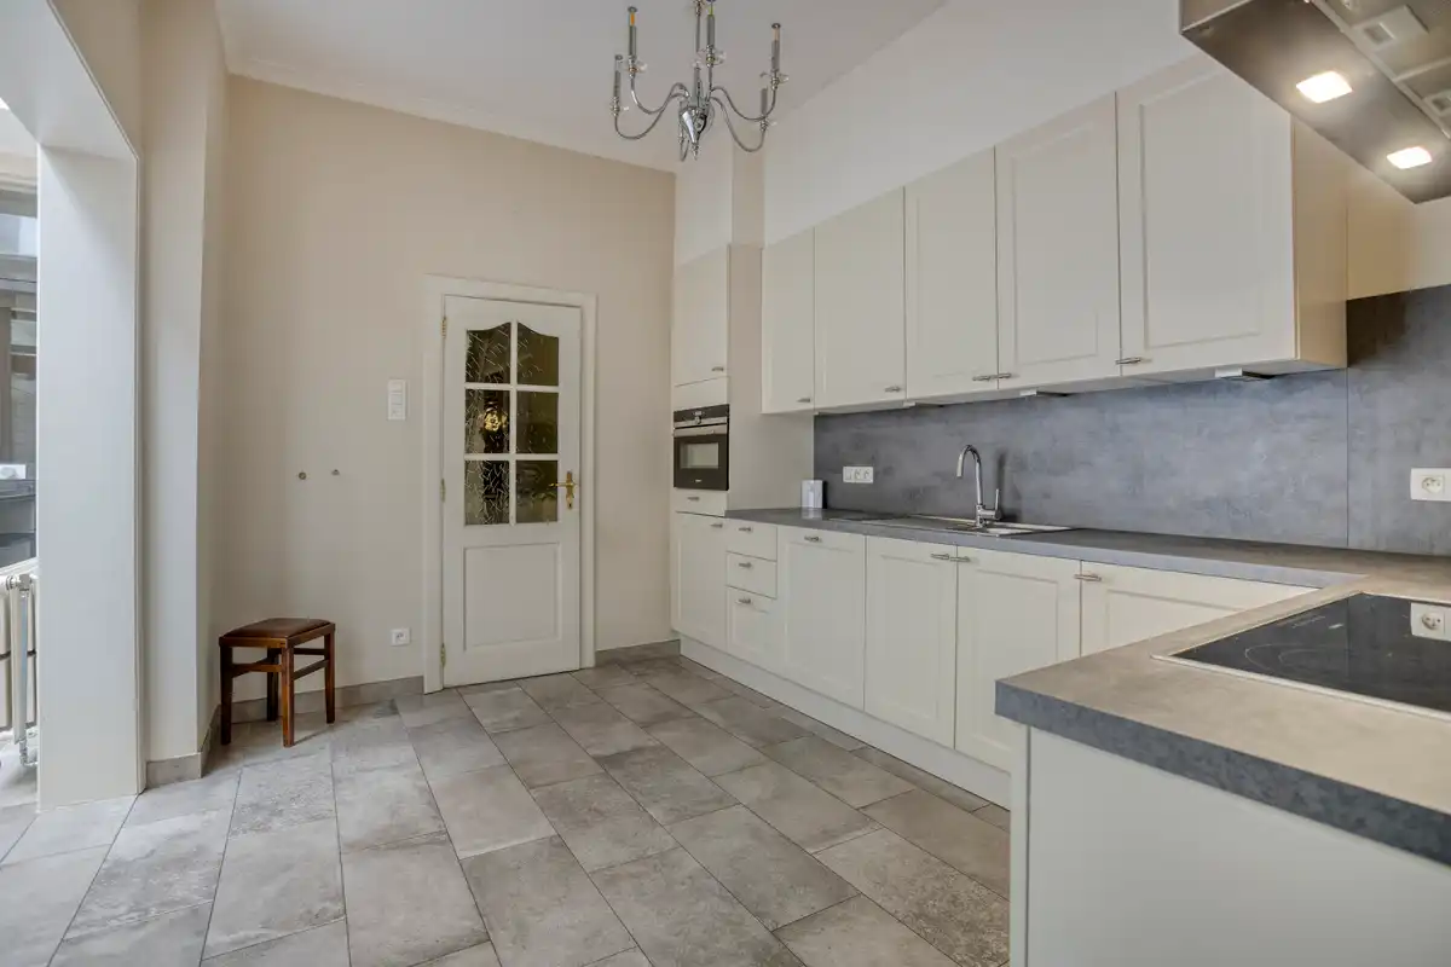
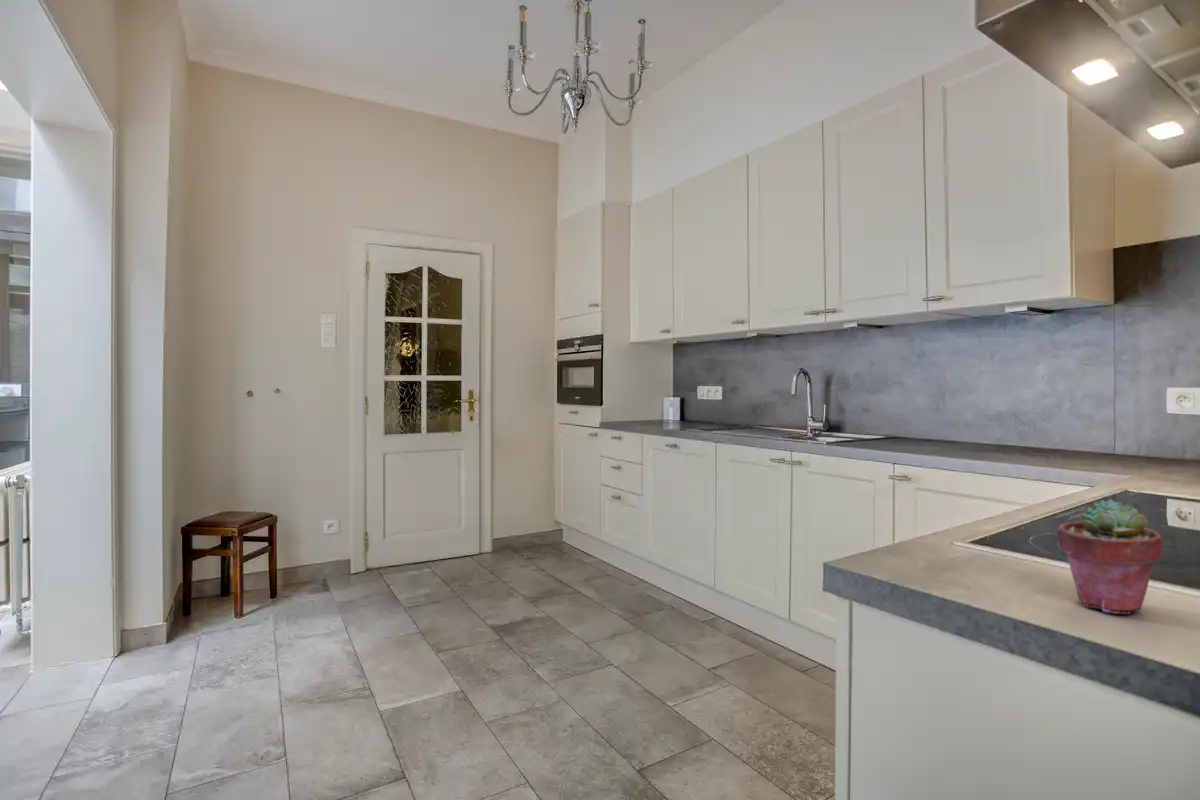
+ potted succulent [1056,498,1163,615]
